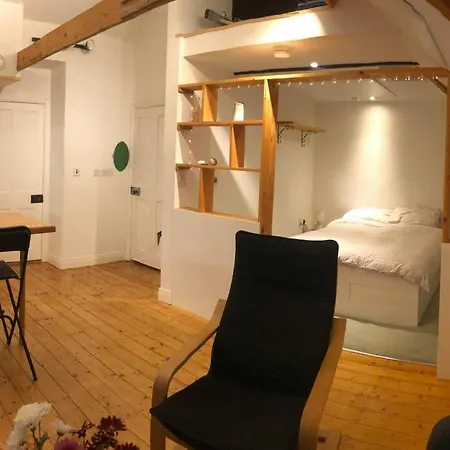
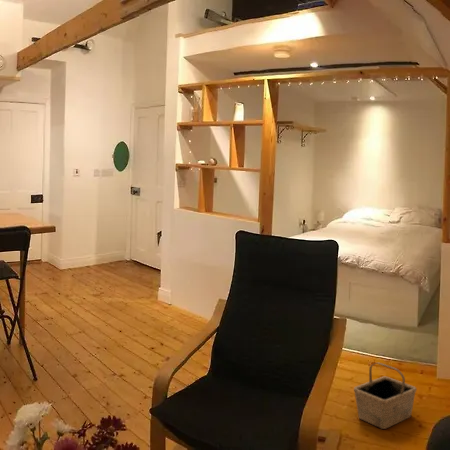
+ basket [353,362,417,430]
